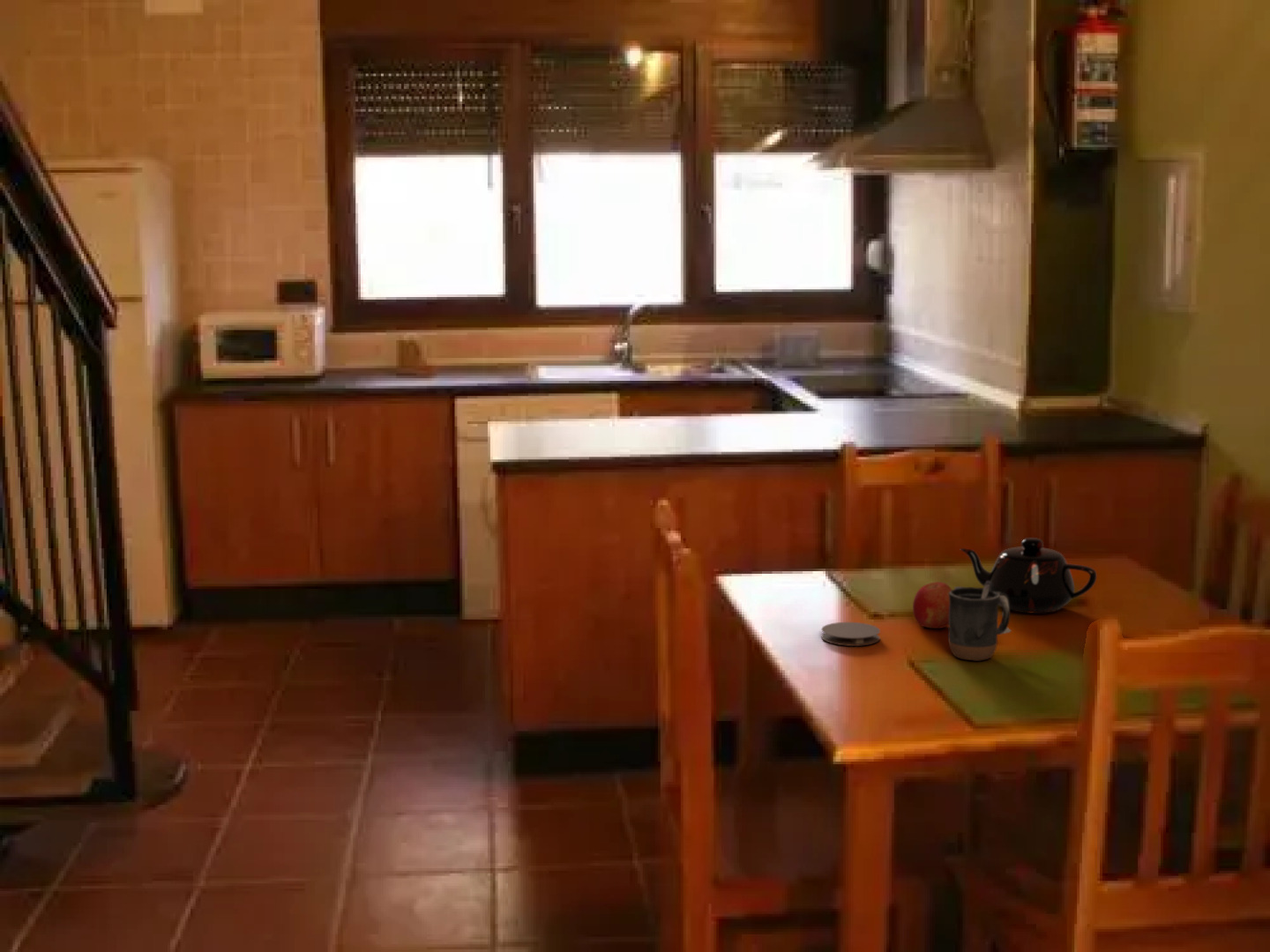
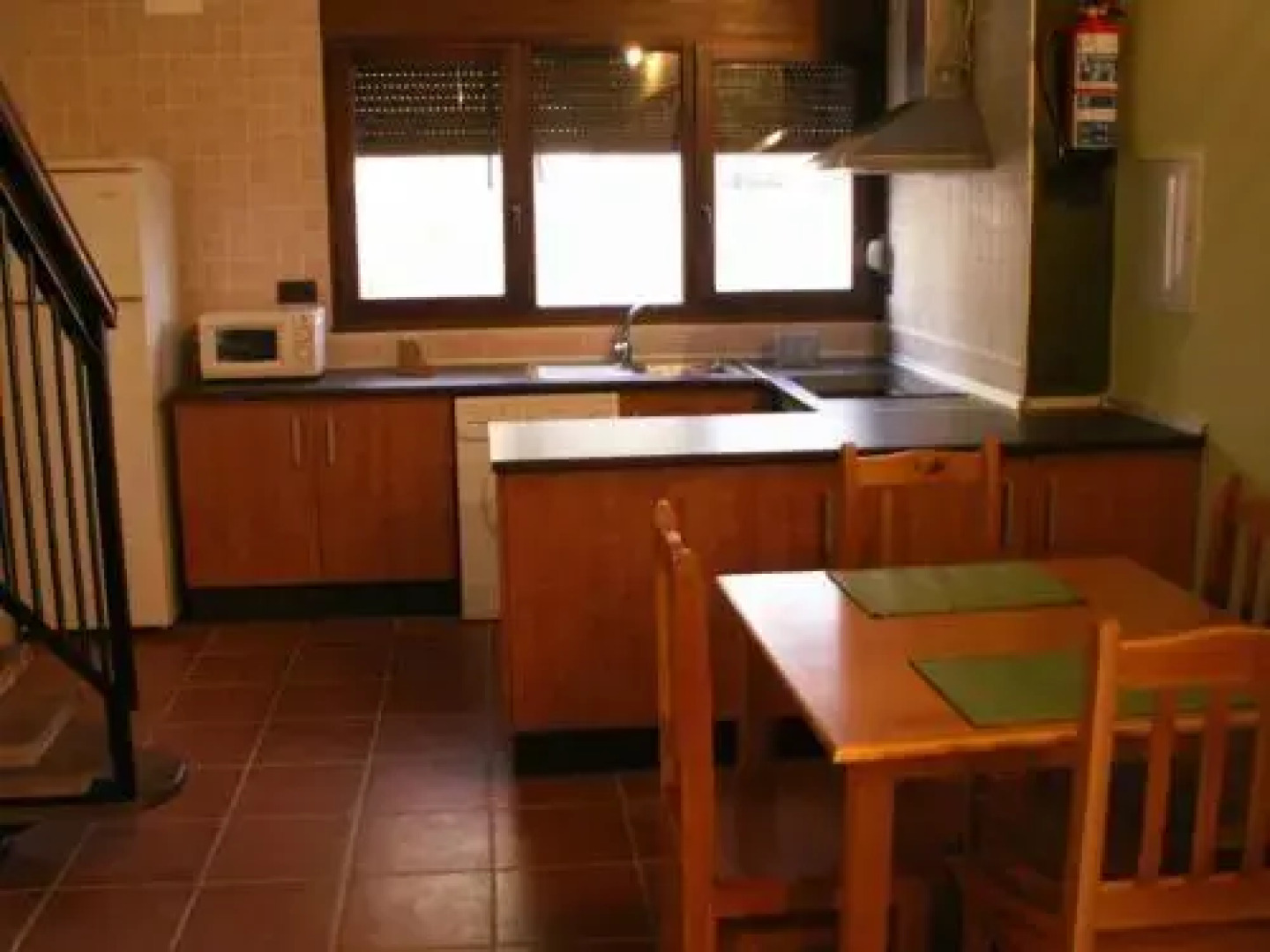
- mug [947,581,1012,662]
- fruit [912,581,953,629]
- teapot [960,537,1097,614]
- coaster [820,621,881,647]
